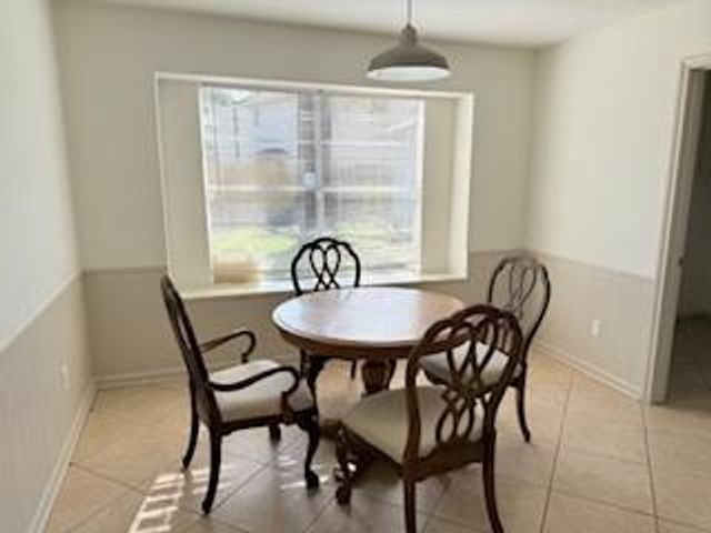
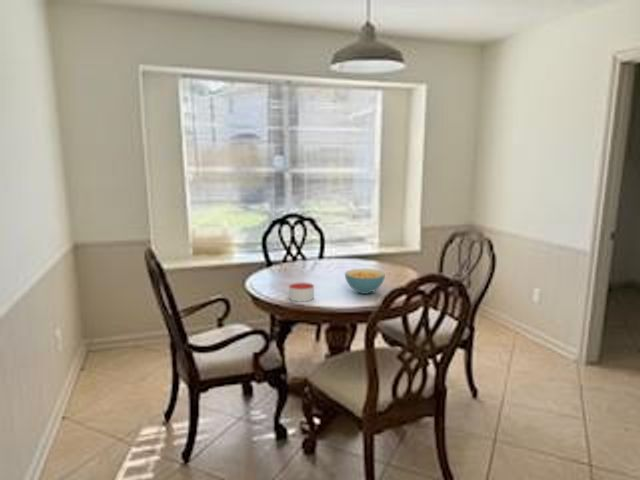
+ cereal bowl [344,268,386,295]
+ candle [288,281,315,303]
